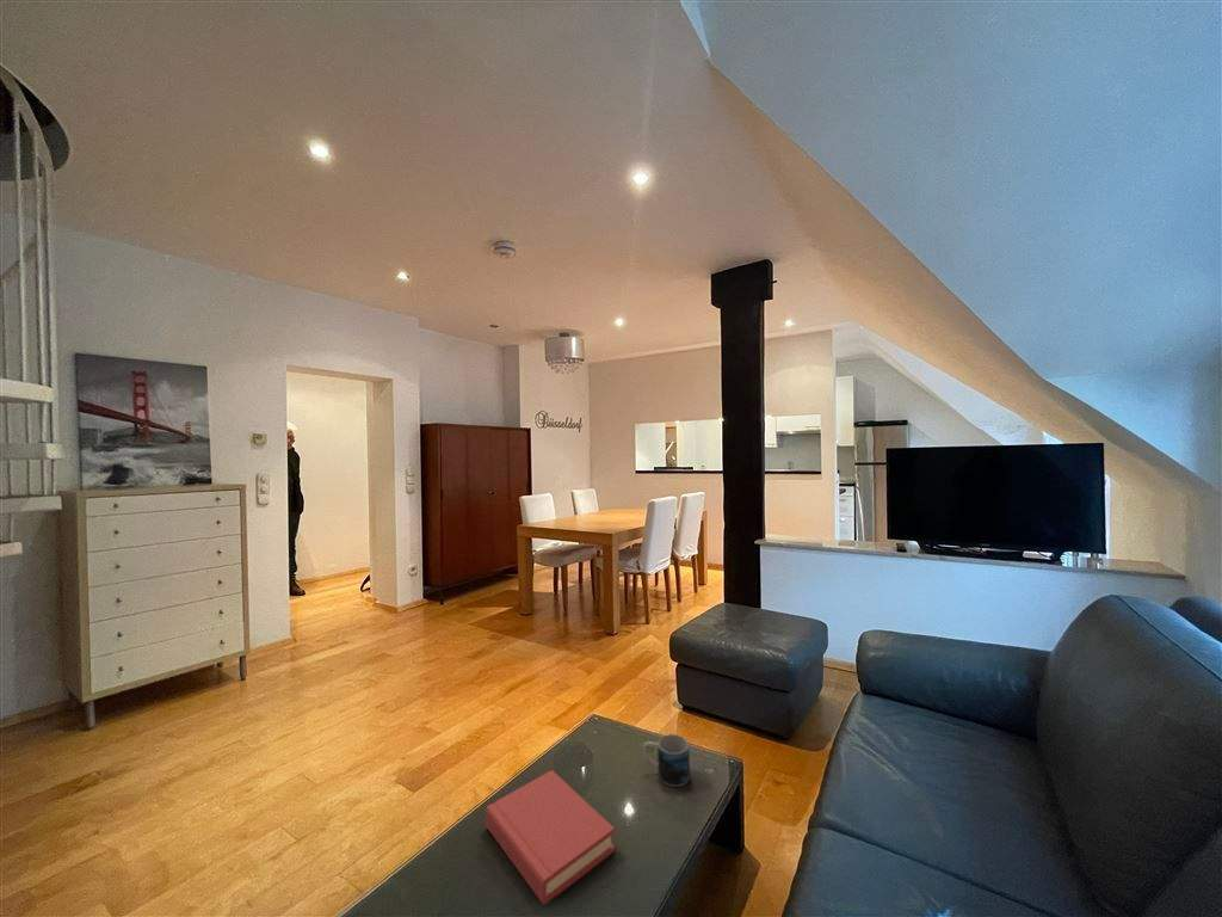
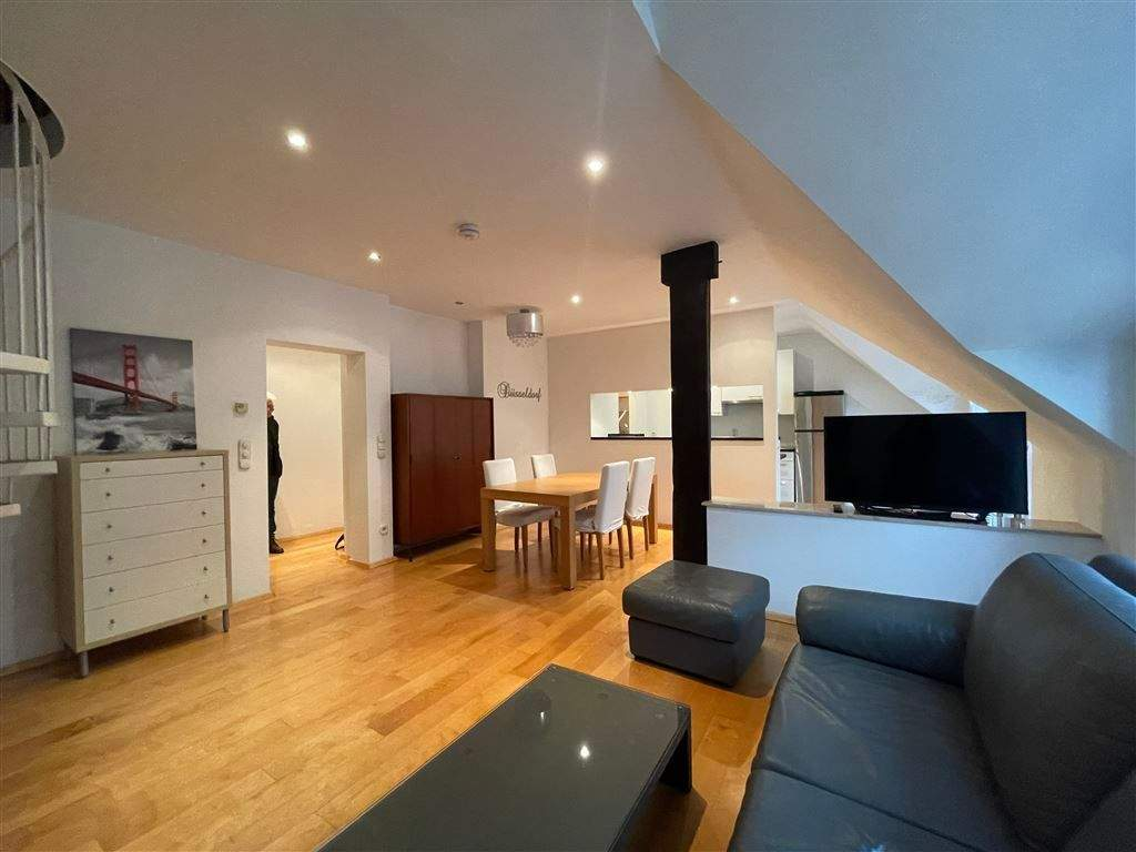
- hardback book [485,769,616,906]
- mug [642,733,691,788]
